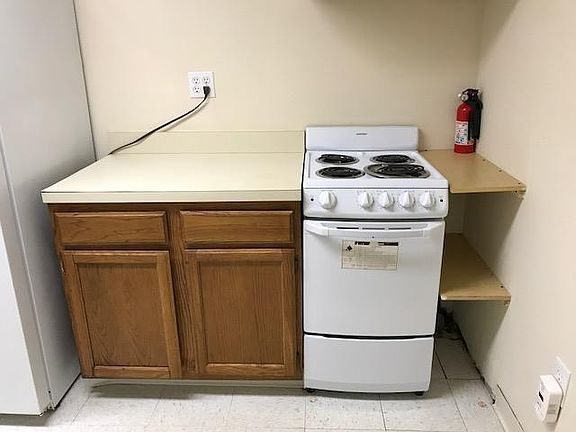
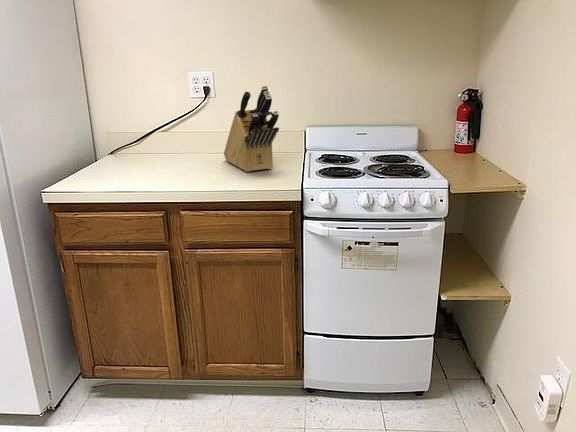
+ knife block [223,84,280,173]
